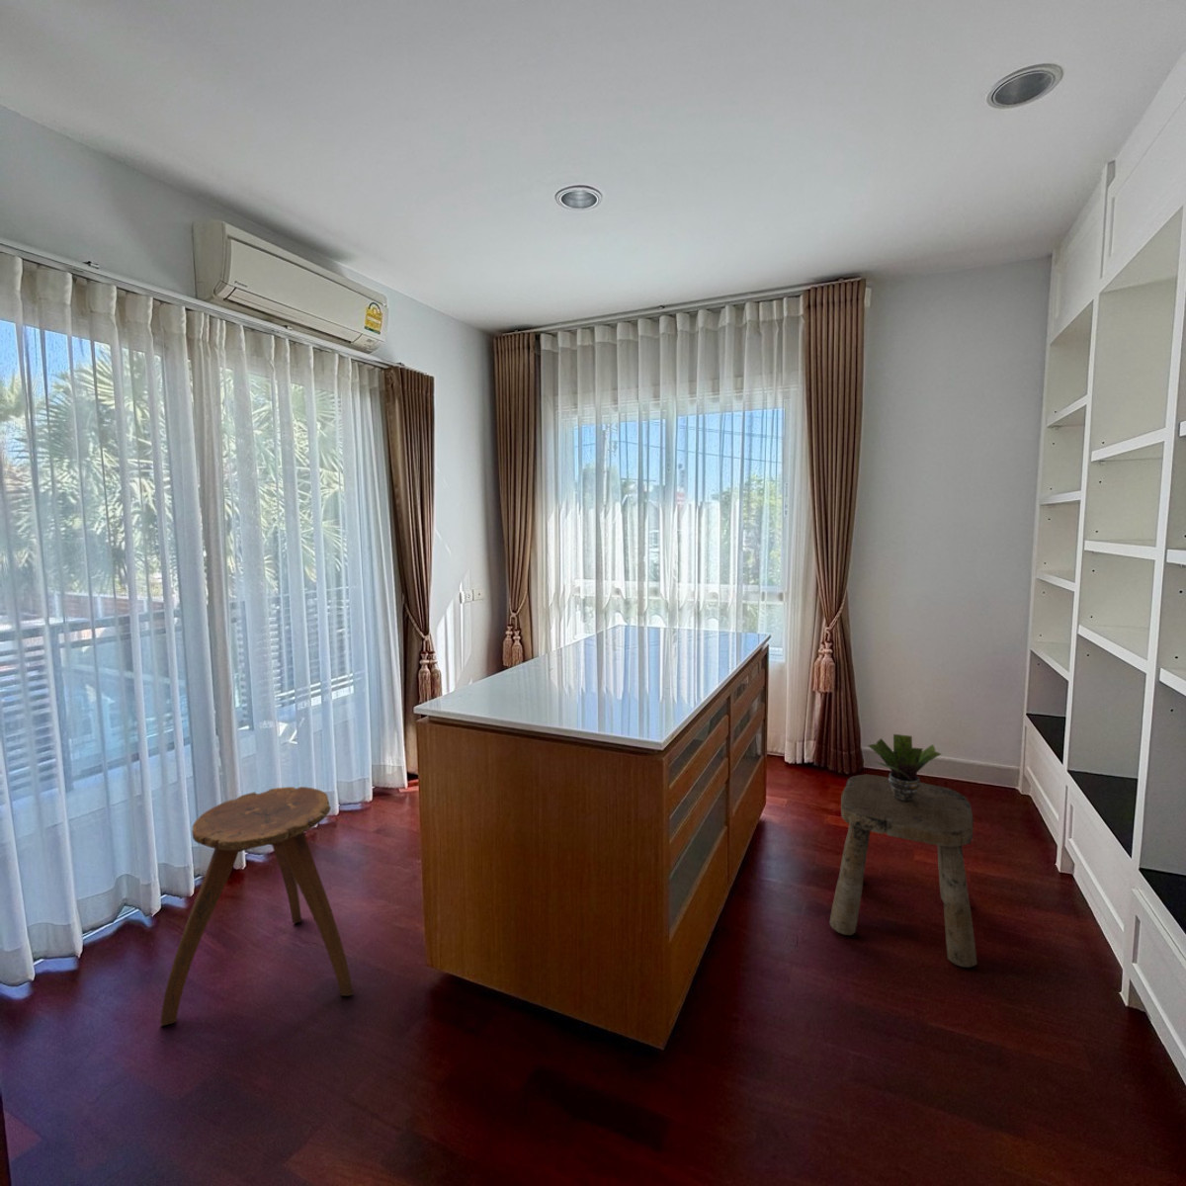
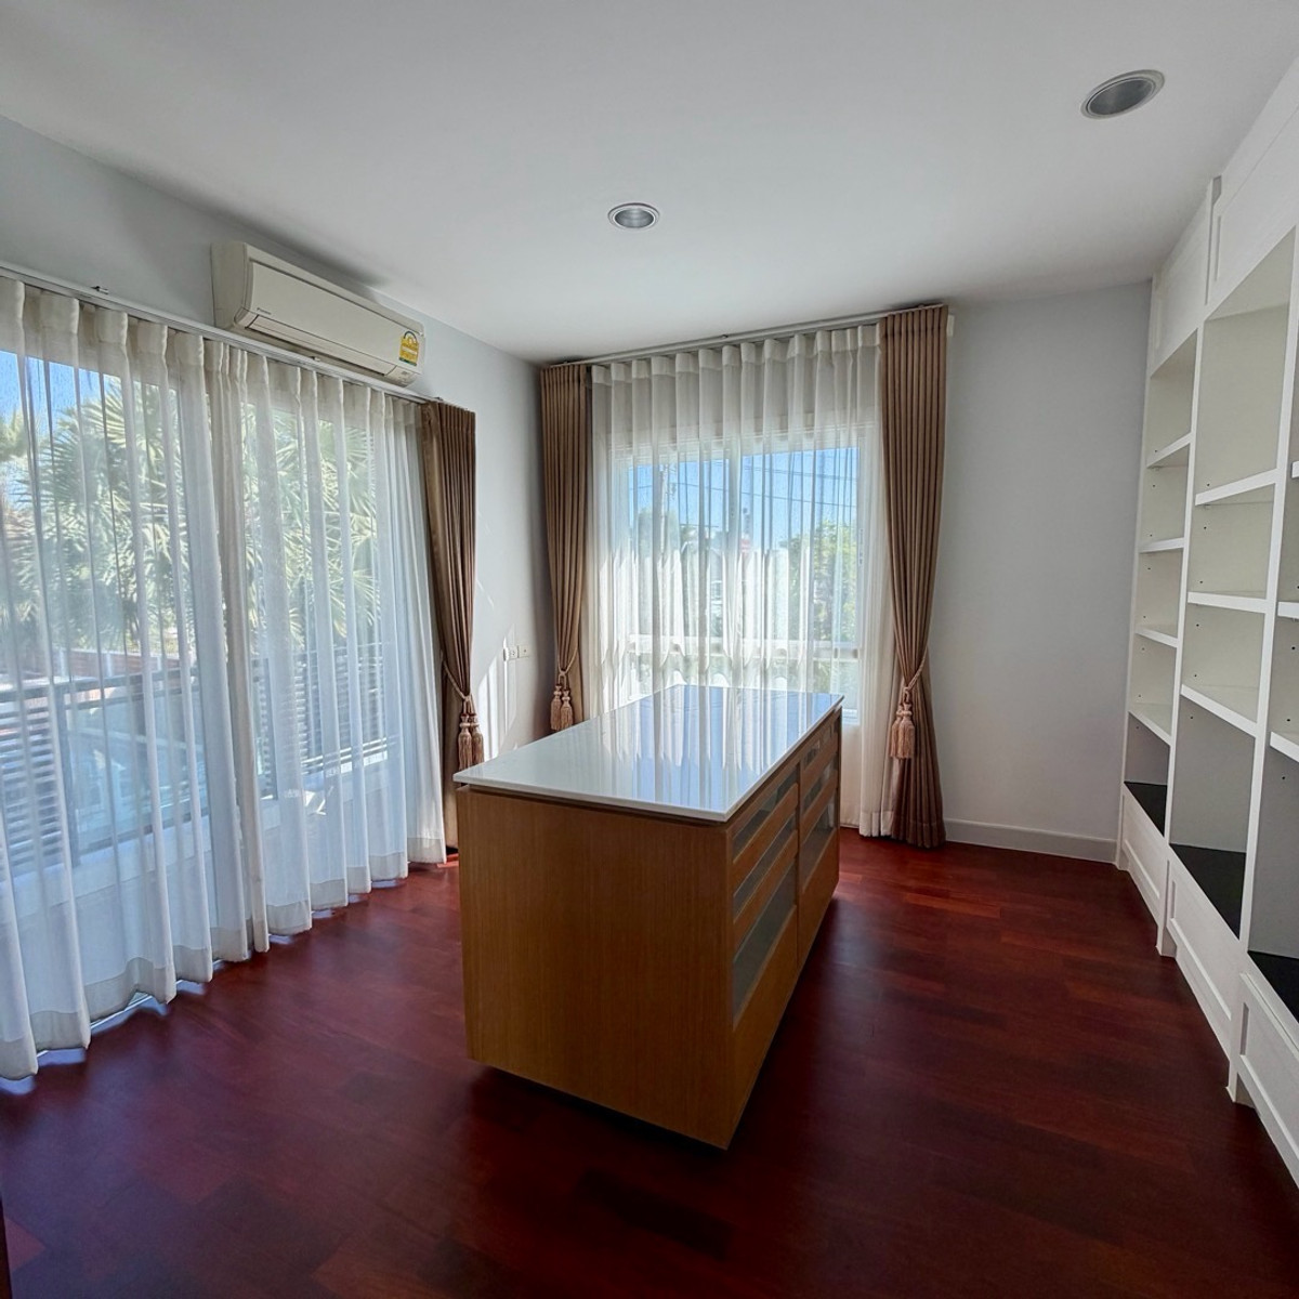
- stool [829,774,979,969]
- potted plant [867,733,942,803]
- stool [160,785,354,1026]
